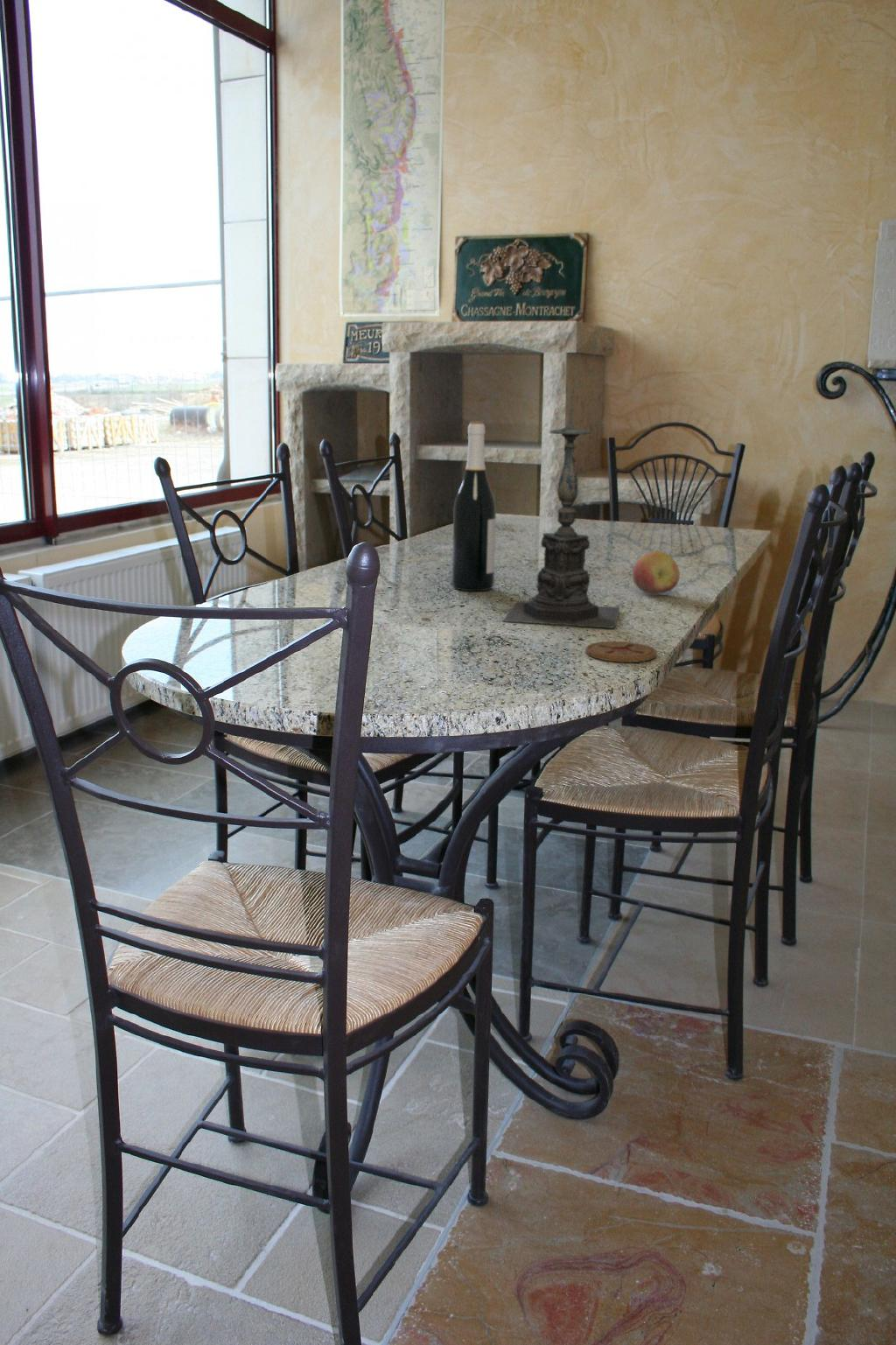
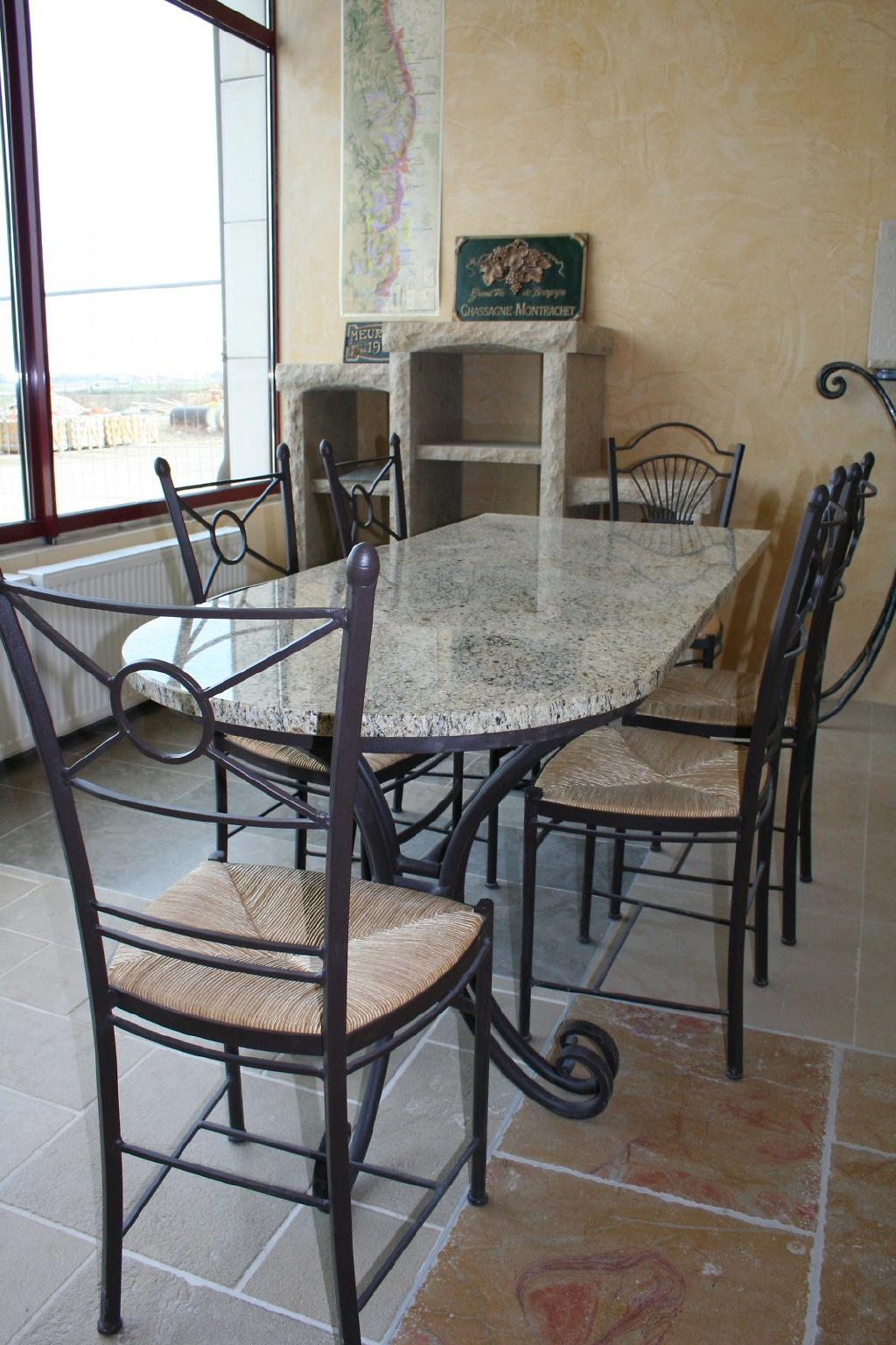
- wine bottle [451,421,497,592]
- coaster [584,641,658,663]
- fruit [632,550,681,595]
- candle holder [502,396,620,629]
